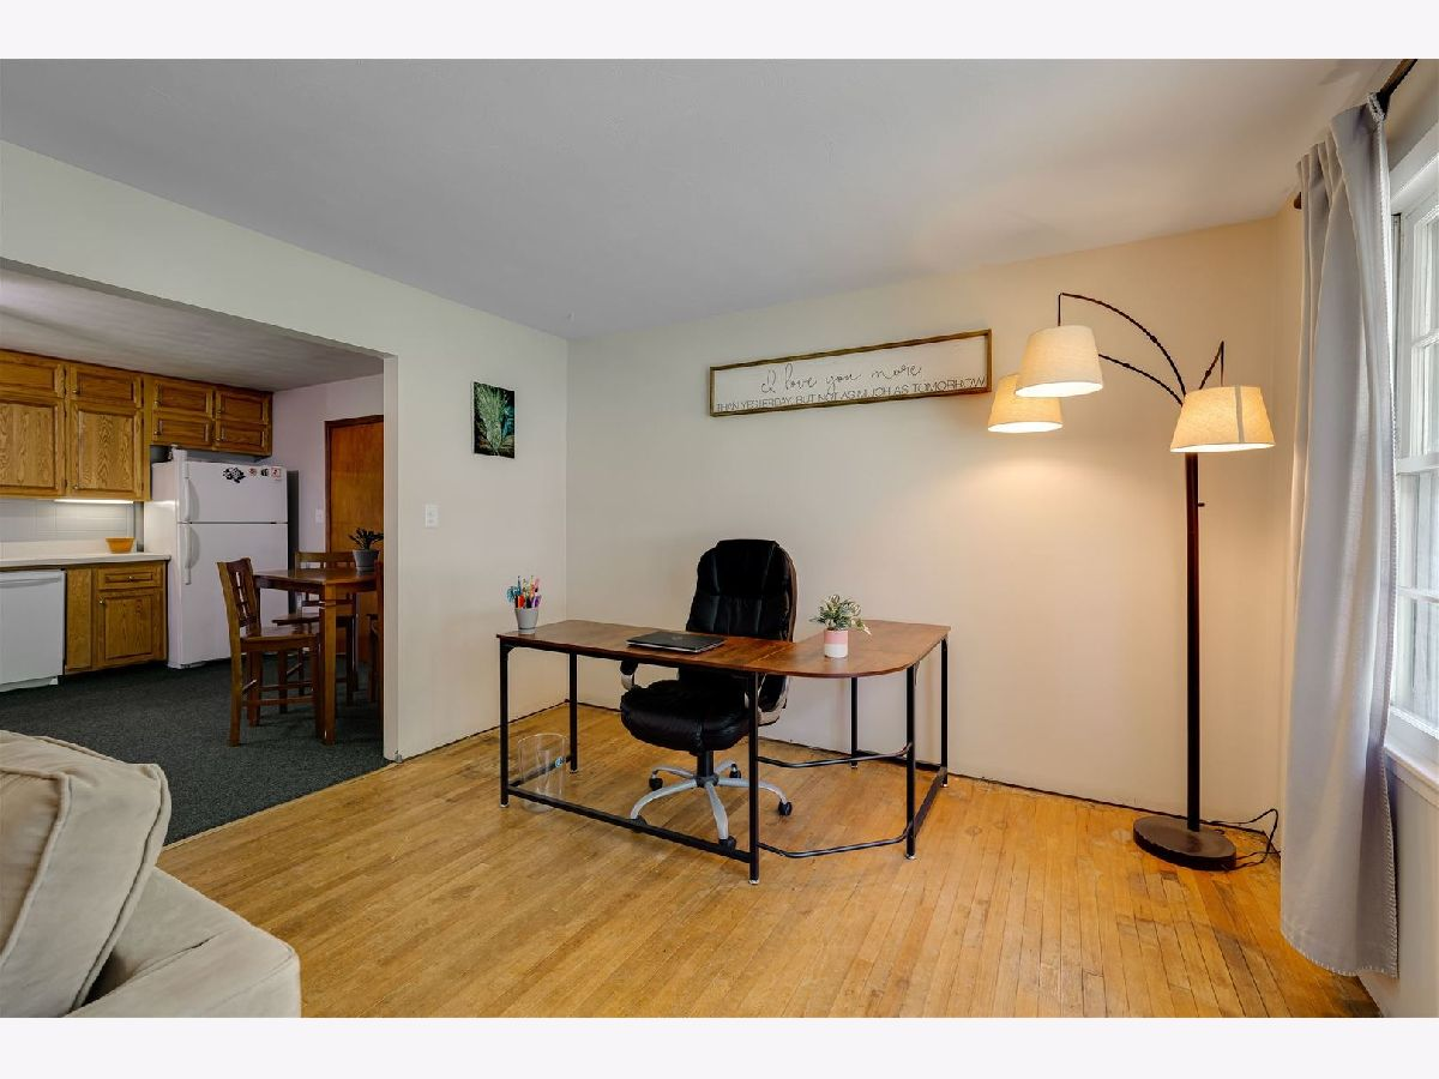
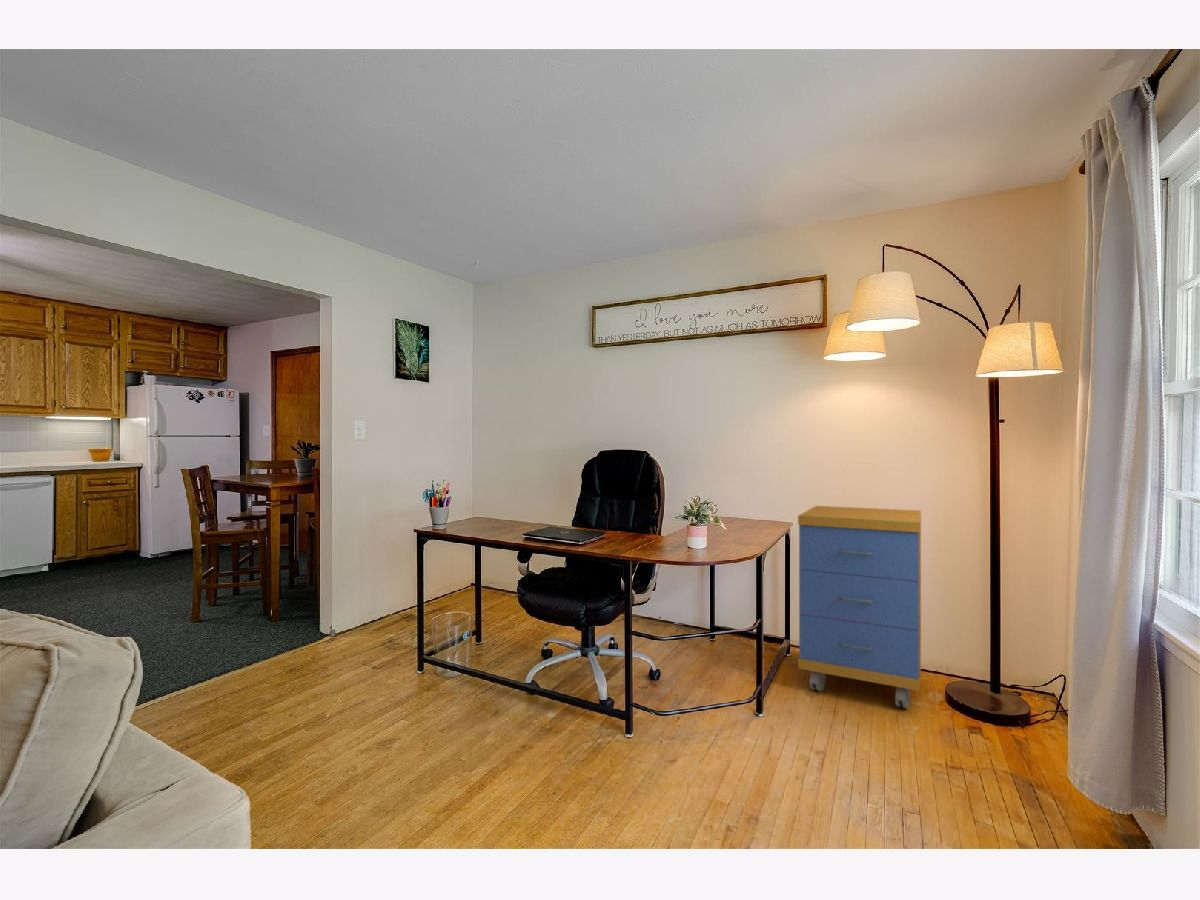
+ storage cabinet [797,505,922,710]
